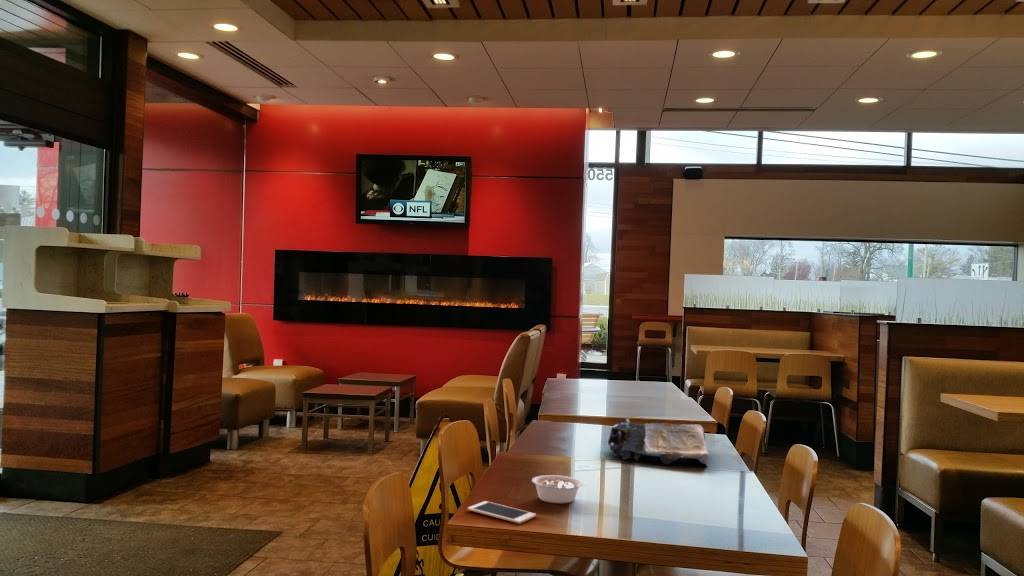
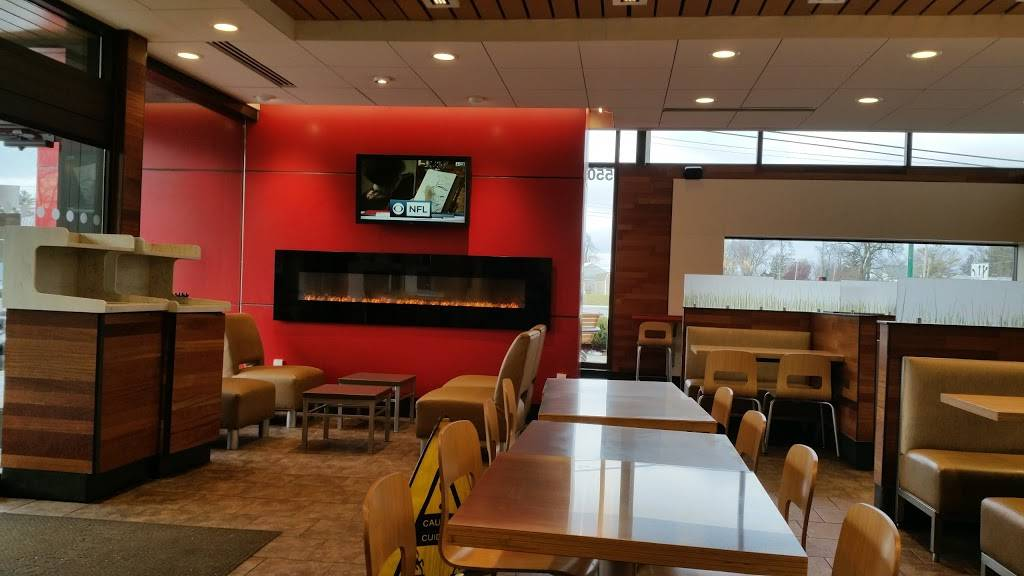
- food tray [607,417,710,467]
- legume [531,474,586,504]
- cell phone [467,500,537,525]
